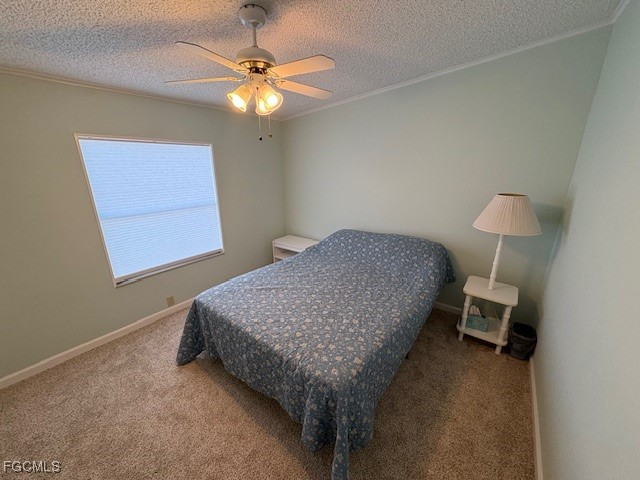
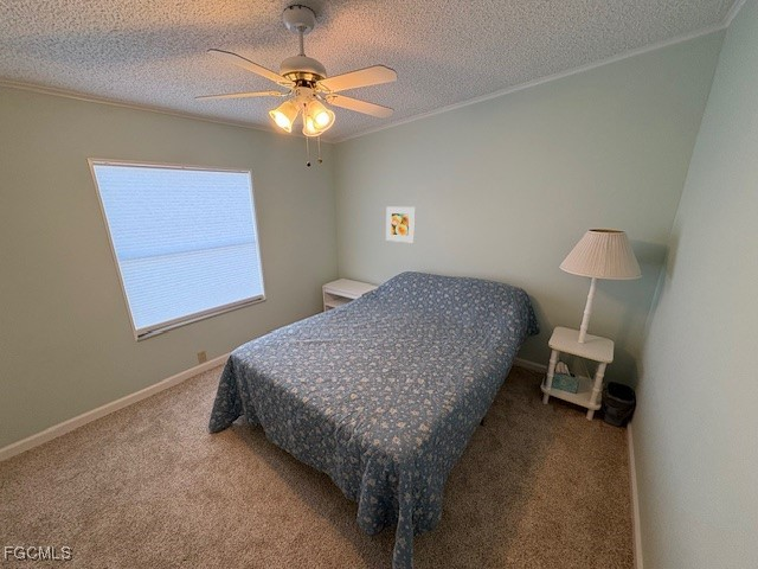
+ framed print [385,206,417,244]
